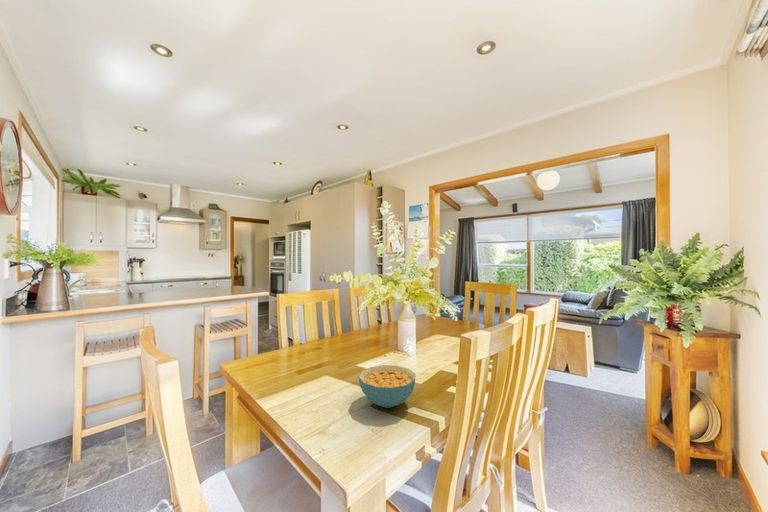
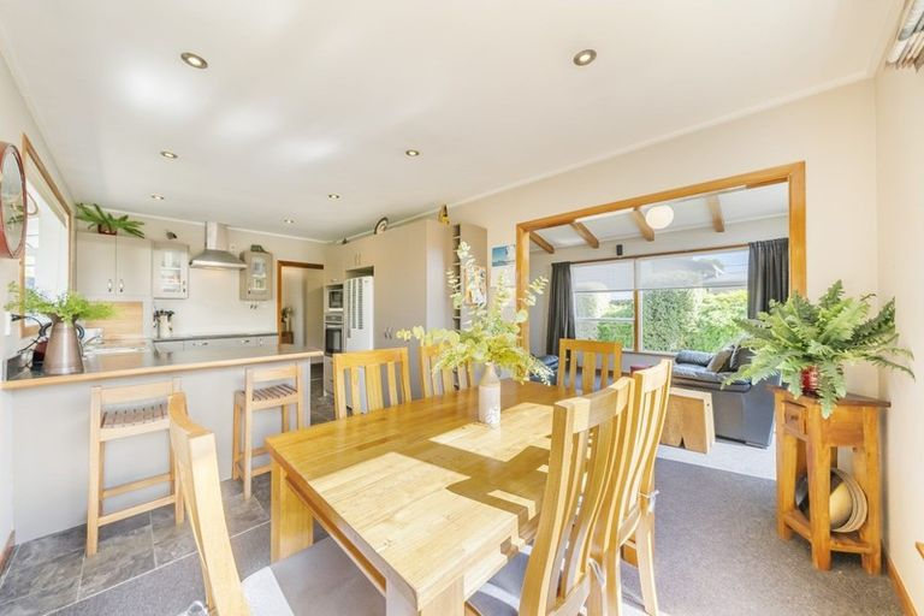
- cereal bowl [358,364,416,409]
